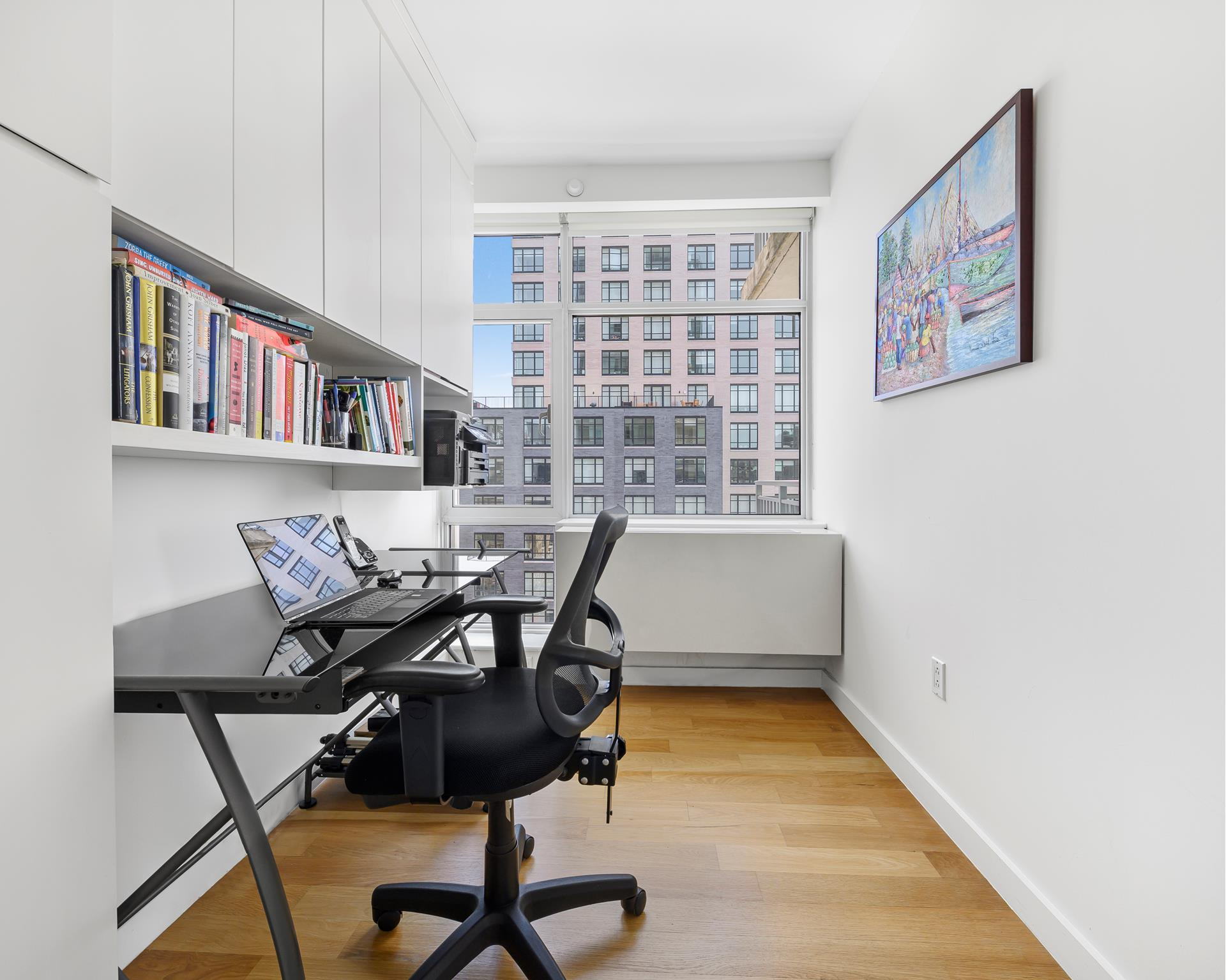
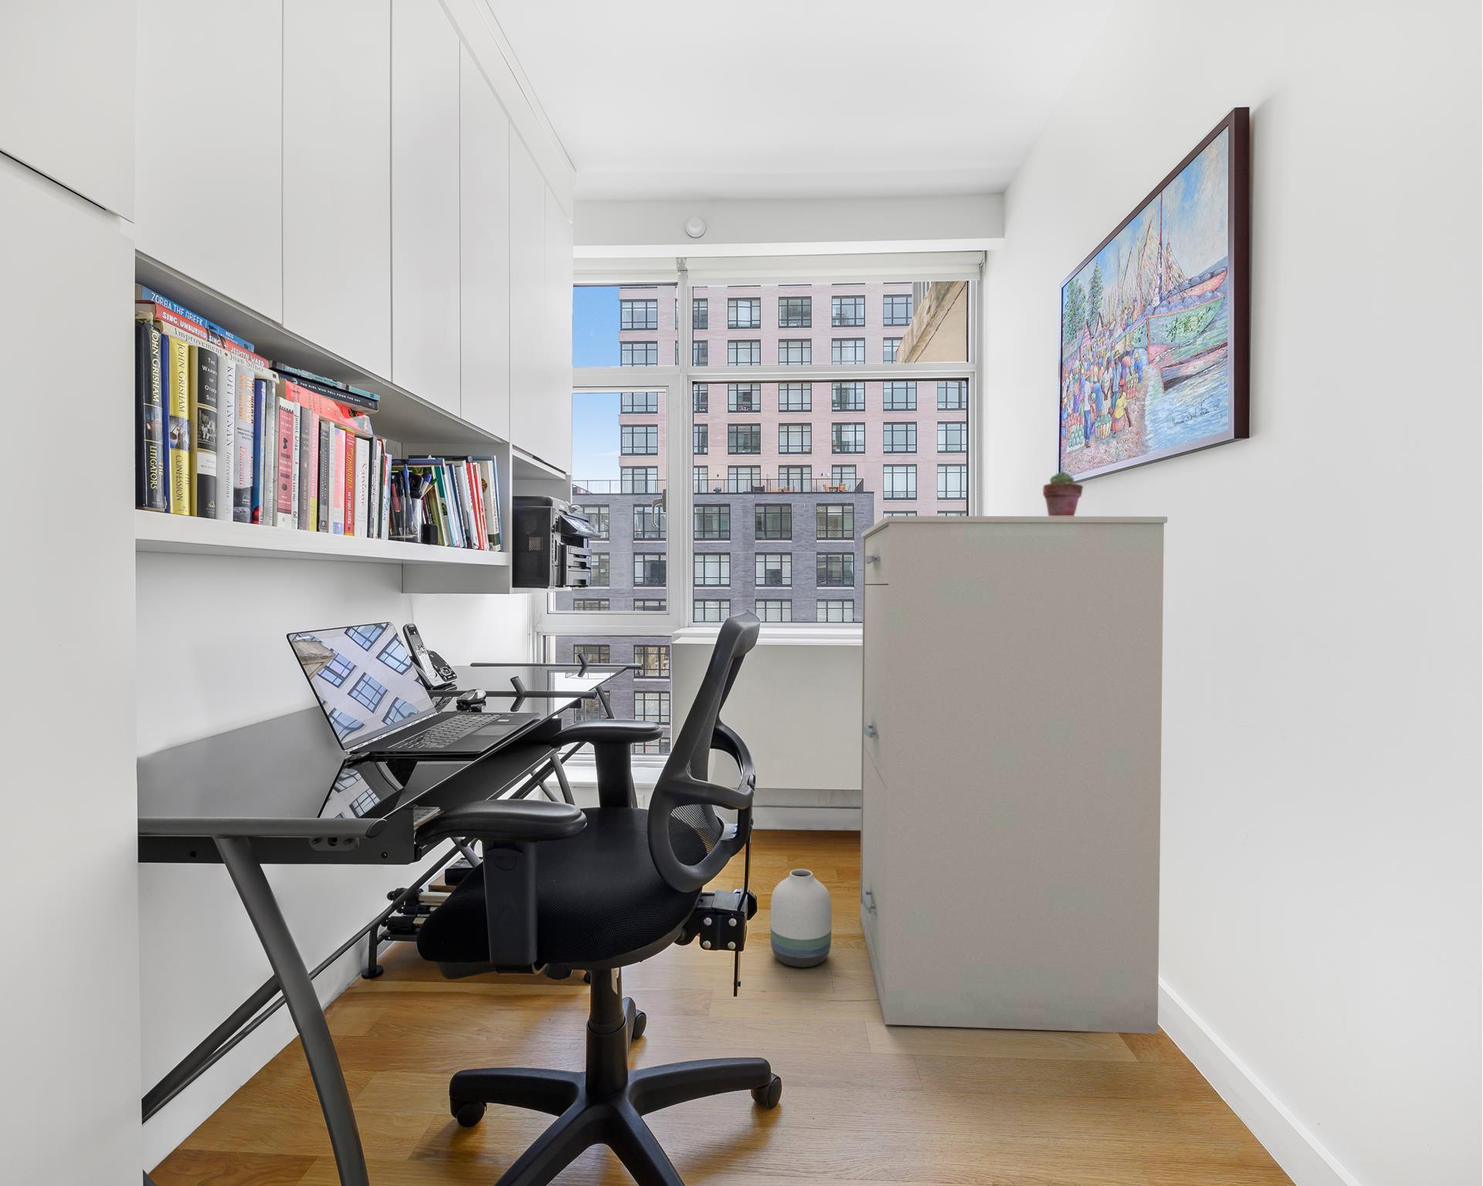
+ filing cabinet [860,516,1167,1035]
+ potted succulent [1041,471,1084,516]
+ vase [771,869,832,968]
